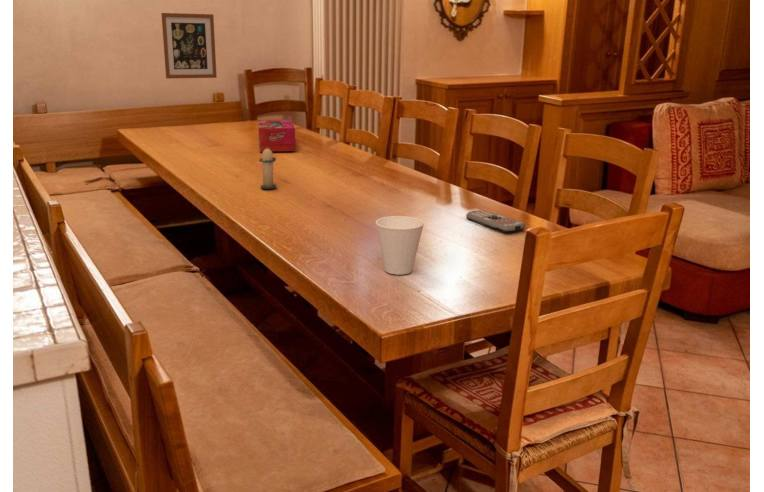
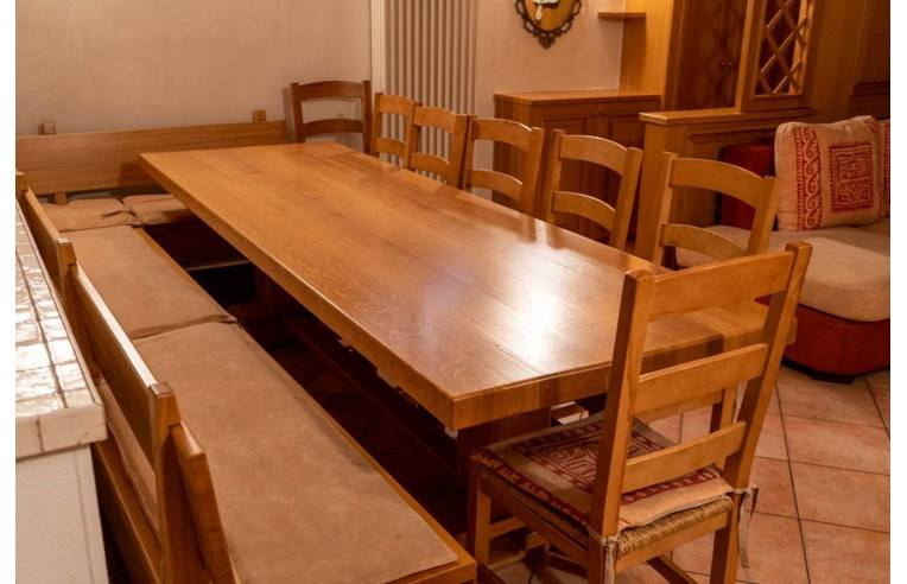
- wall art [160,12,218,79]
- remote control [465,209,527,233]
- tissue box [257,119,296,153]
- candle [258,147,278,190]
- cup [375,215,425,276]
